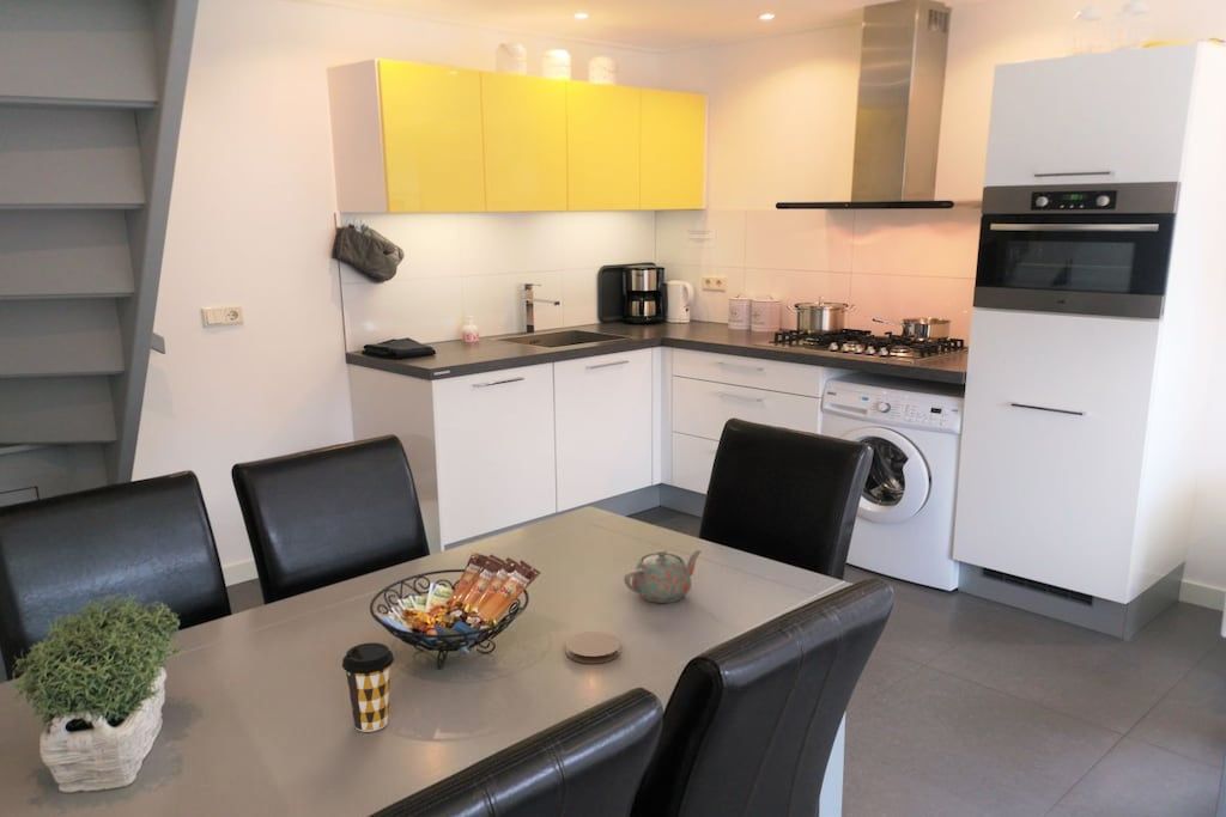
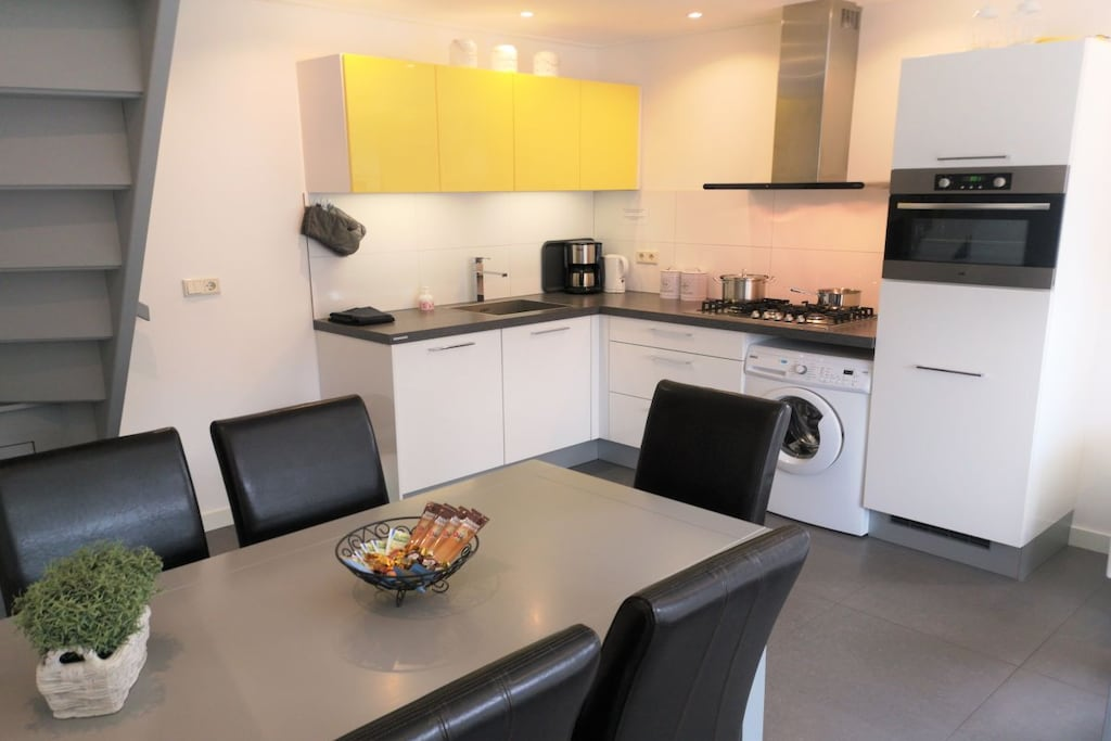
- coffee cup [341,641,395,733]
- teapot [623,549,703,604]
- coaster [565,630,621,665]
